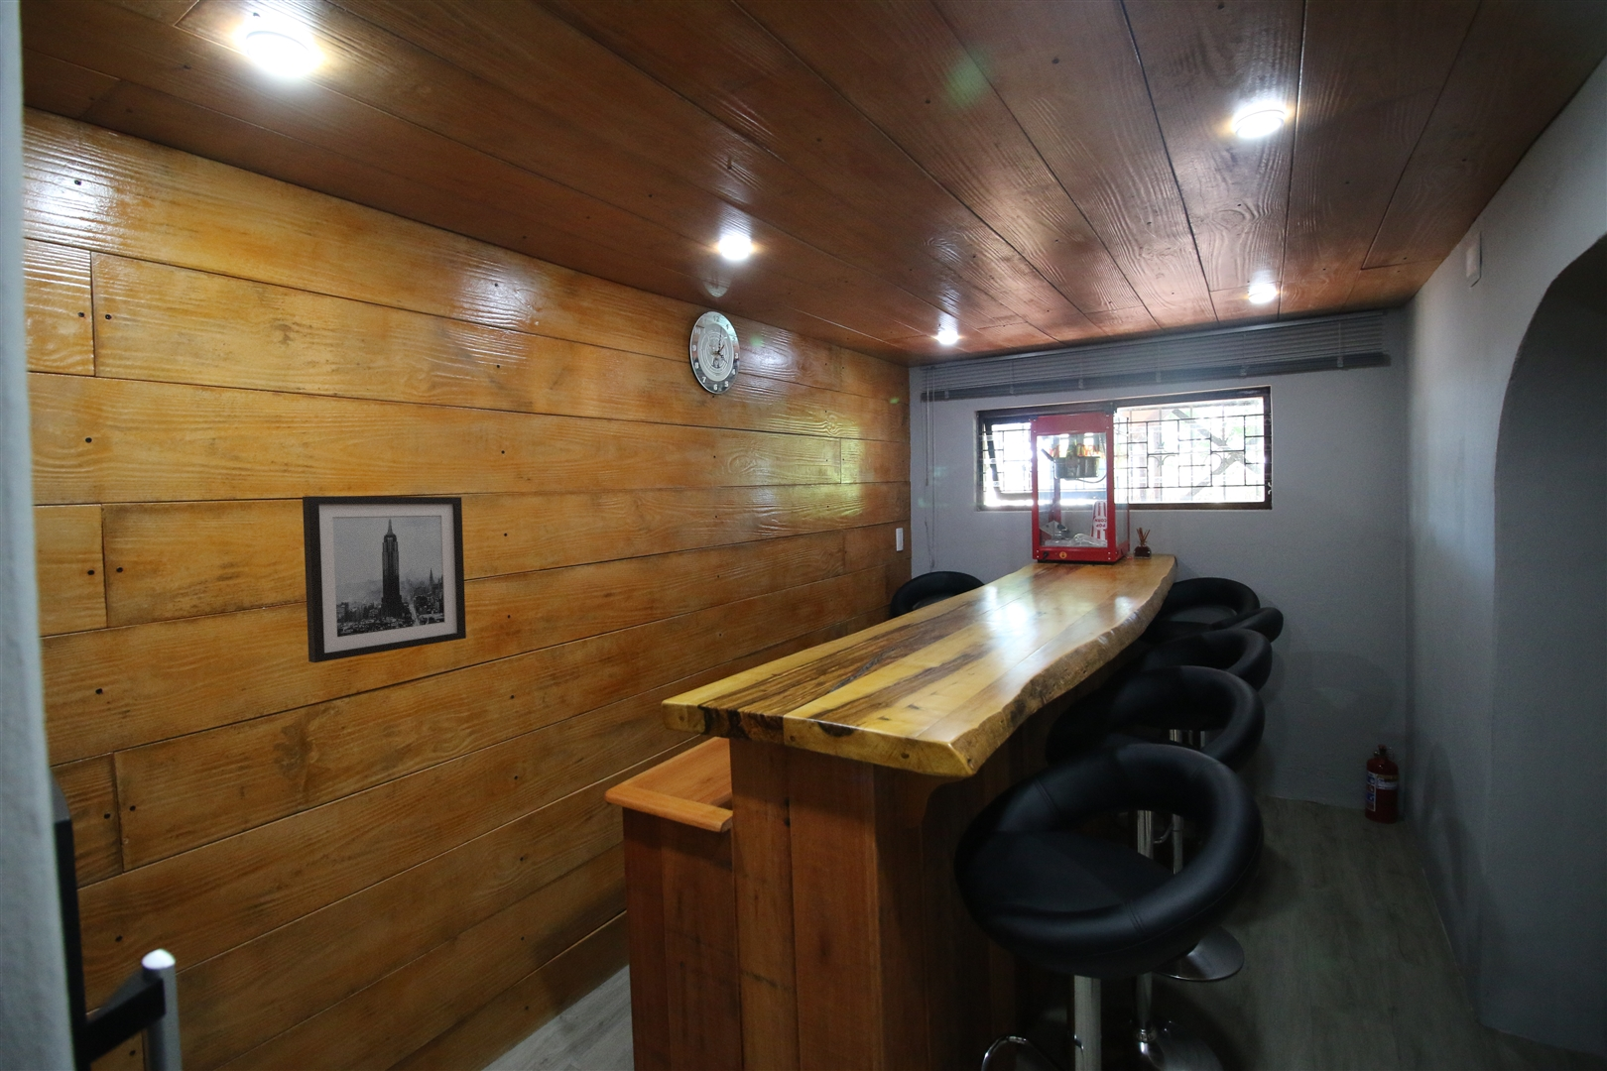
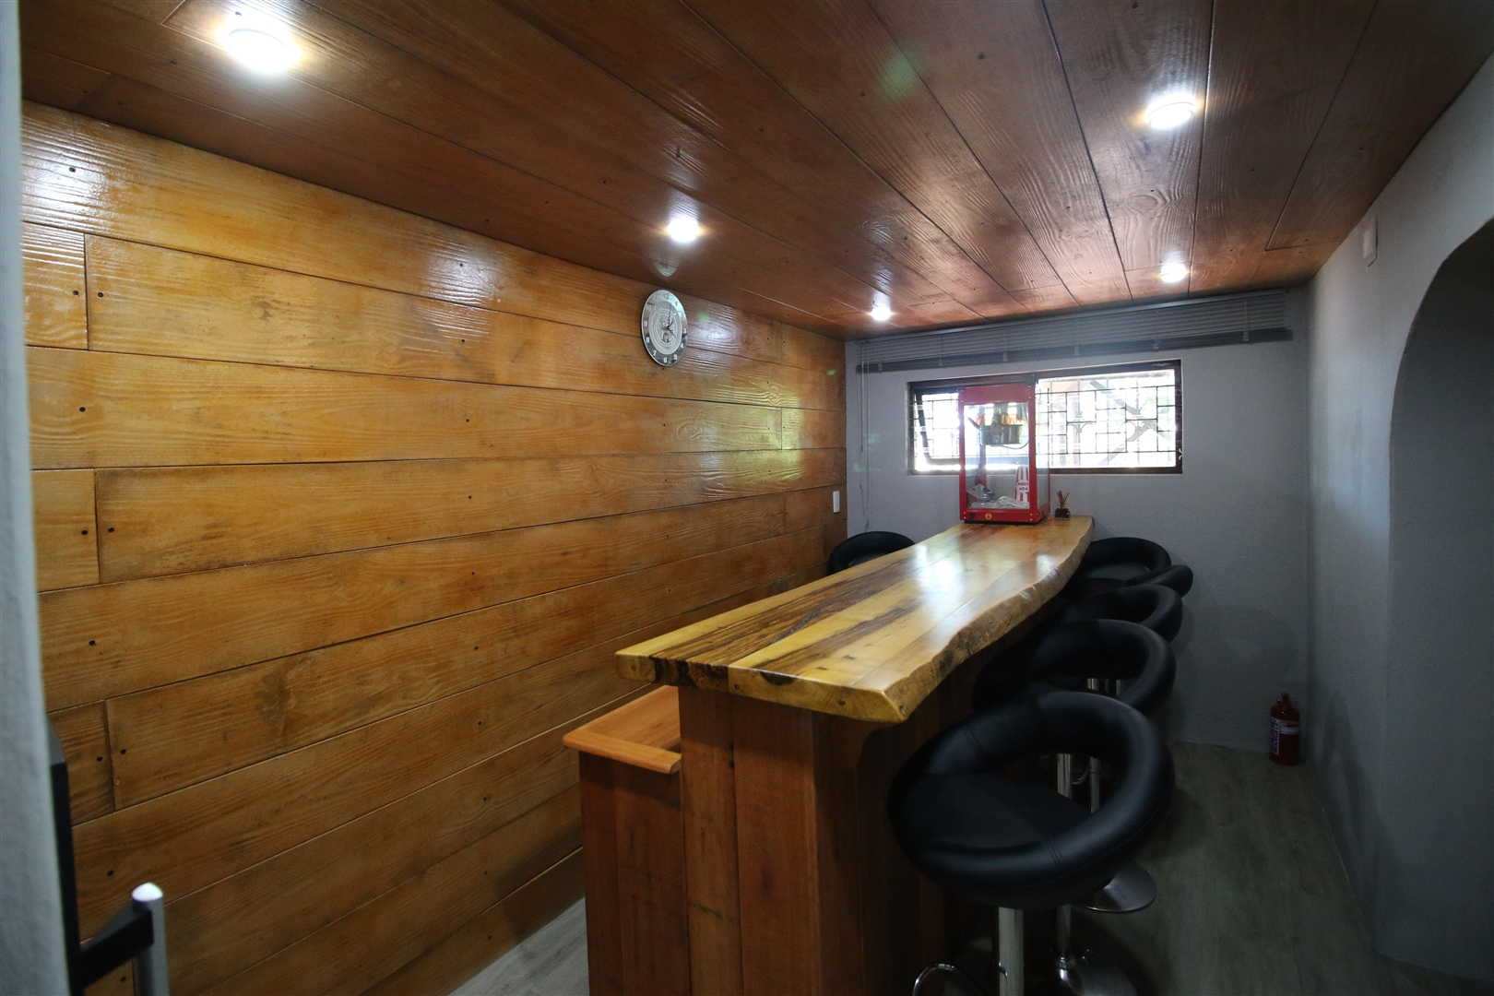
- wall art [301,495,468,663]
